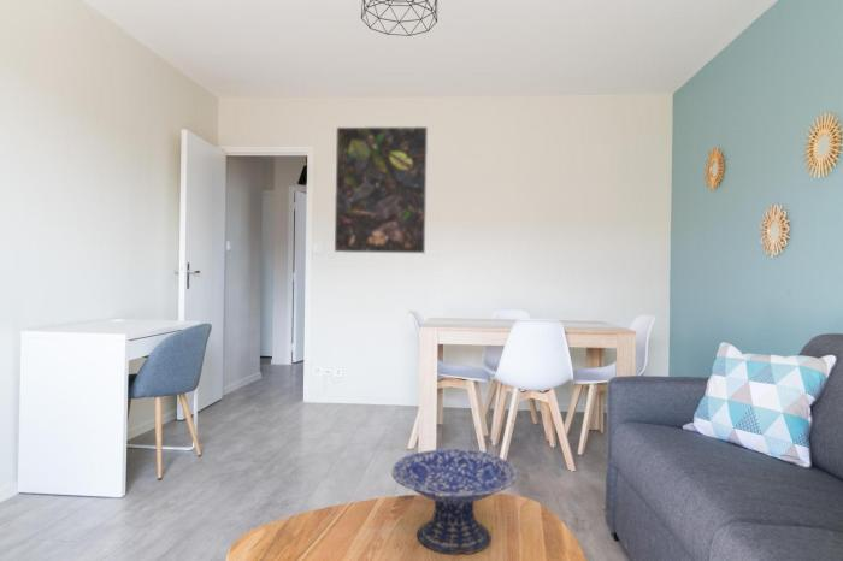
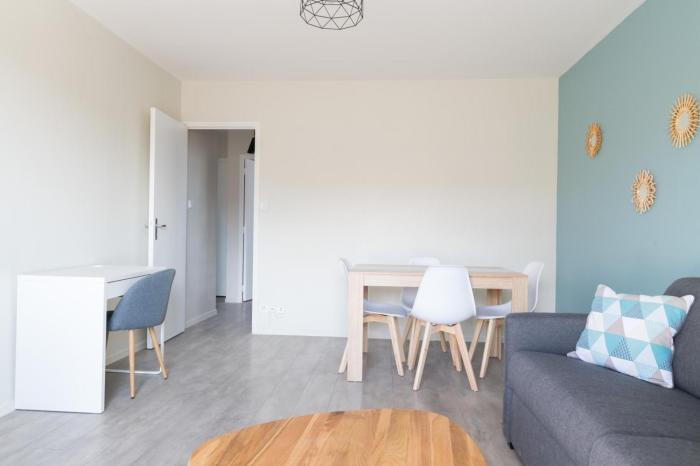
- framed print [334,125,429,255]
- decorative bowl [390,448,519,556]
